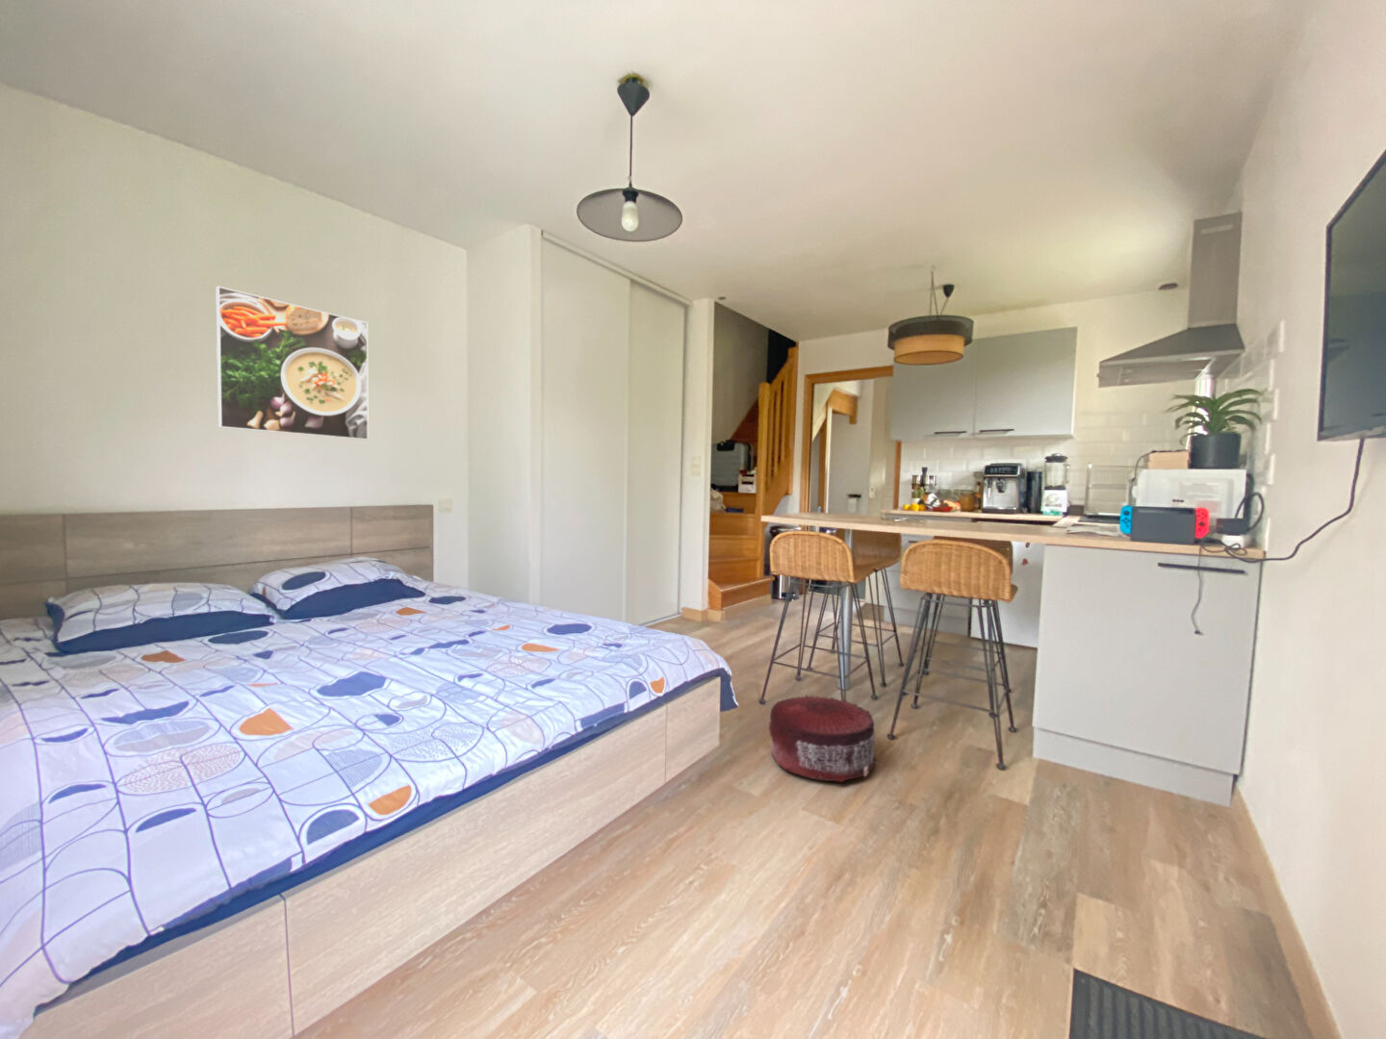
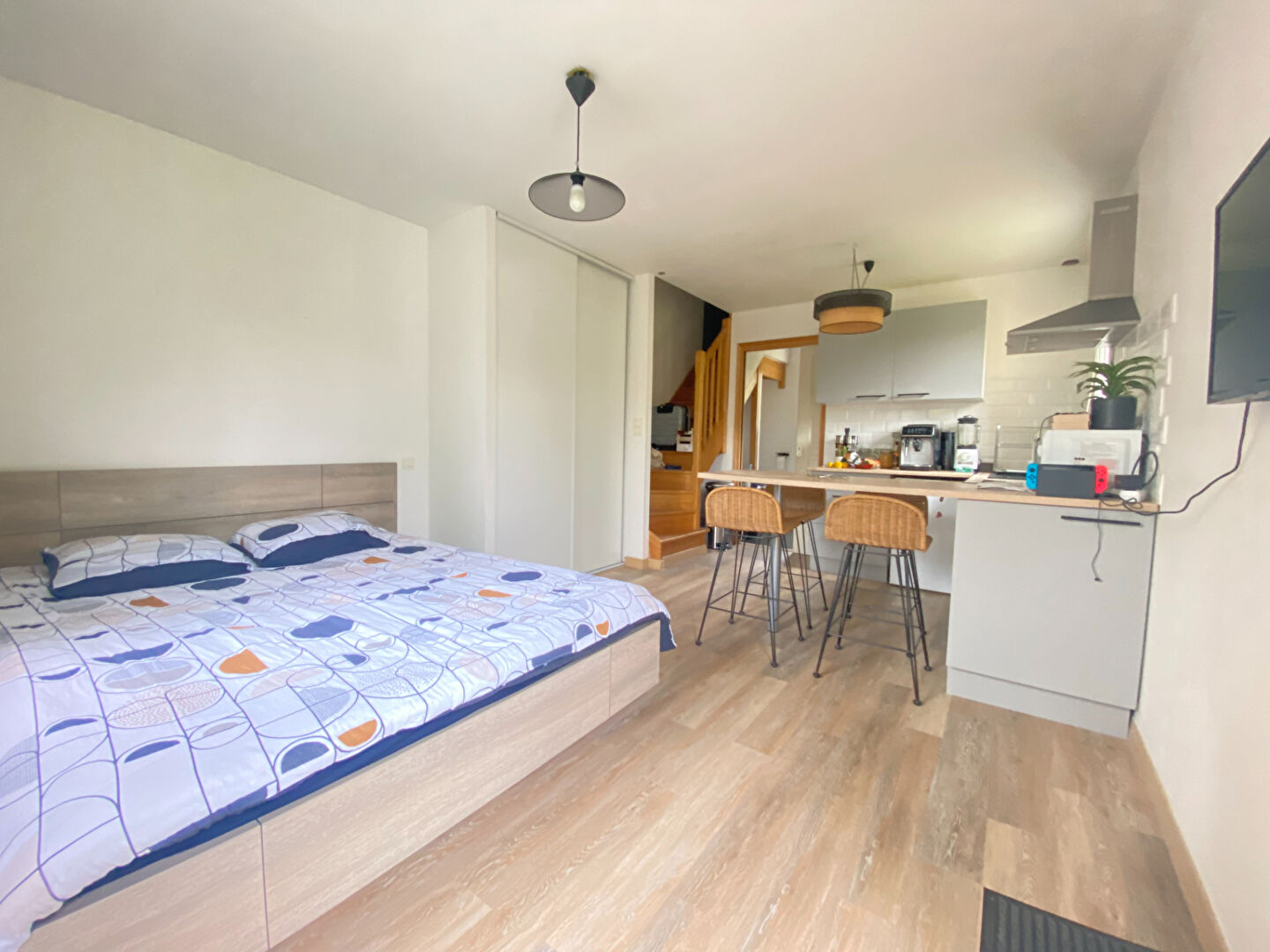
- pouf [768,694,877,784]
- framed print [215,285,370,441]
